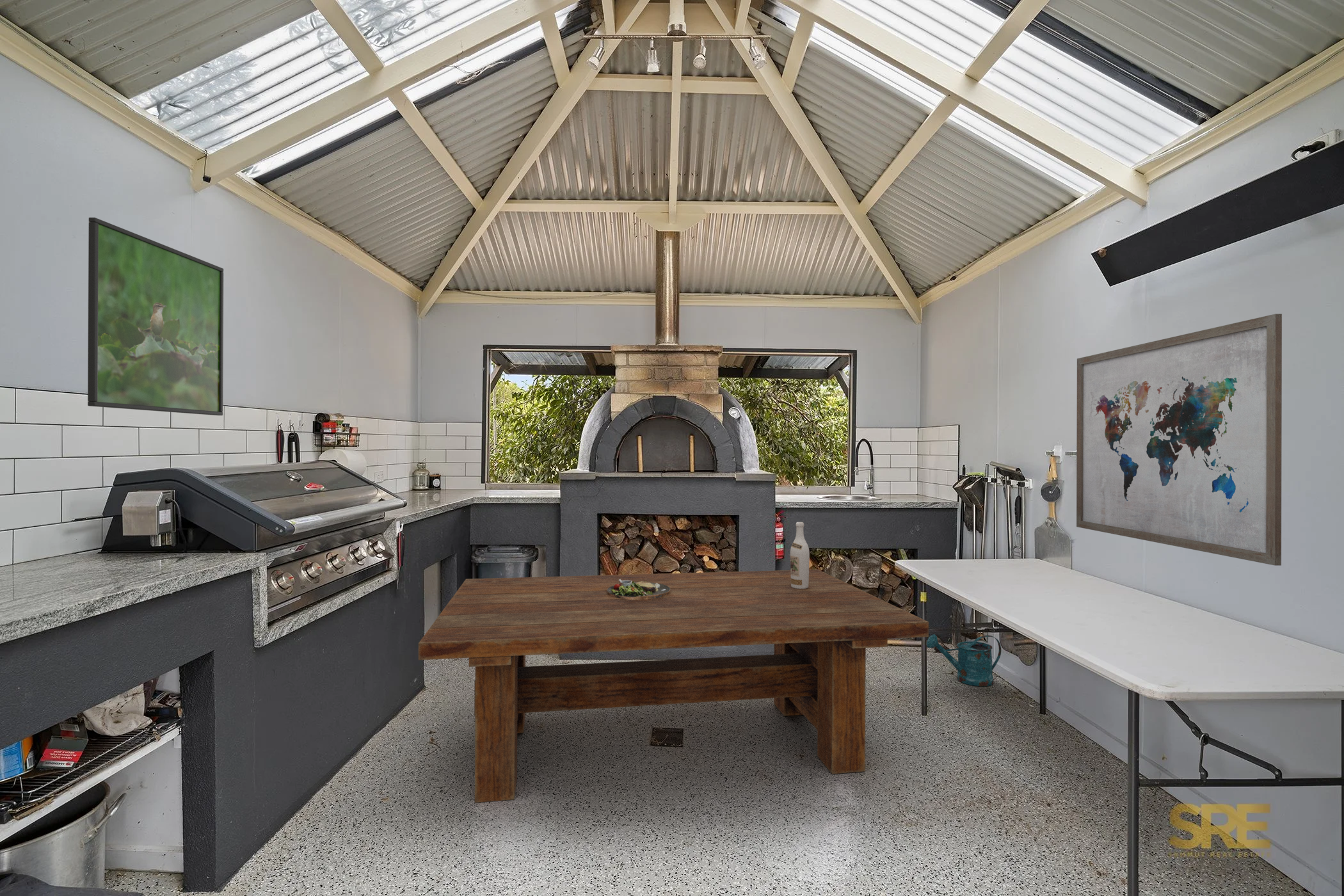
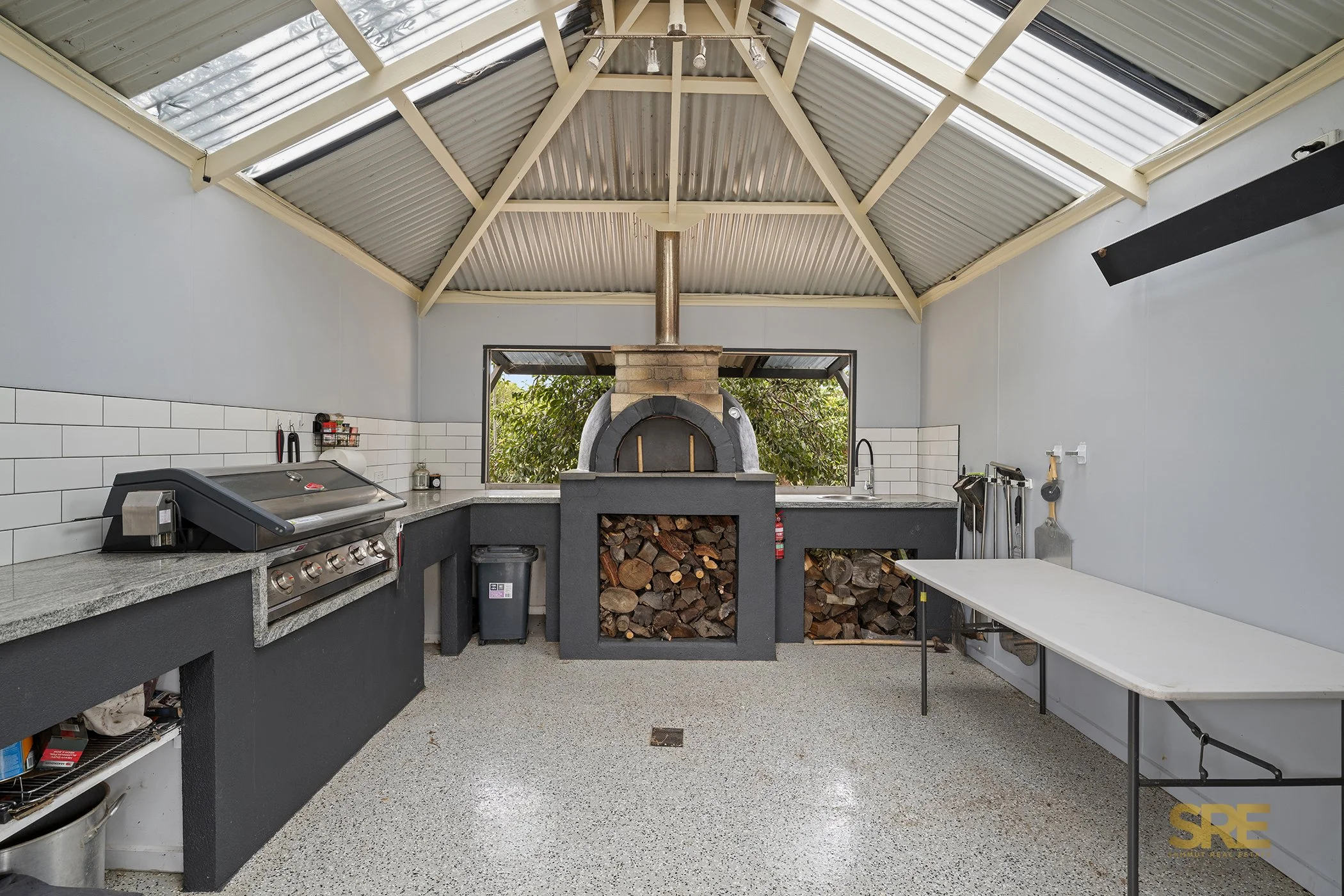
- wall art [1076,313,1283,566]
- watering can [926,634,1002,687]
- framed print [87,217,224,416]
- dinner plate [607,579,671,600]
- wine bottle [790,522,810,589]
- dining table [418,569,929,803]
